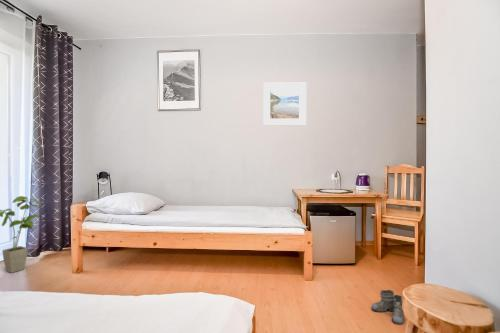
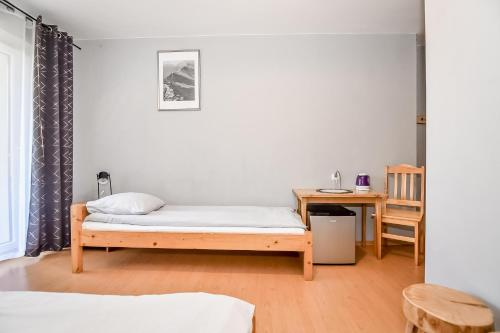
- boots [370,289,405,325]
- house plant [0,195,42,274]
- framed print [262,82,307,127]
